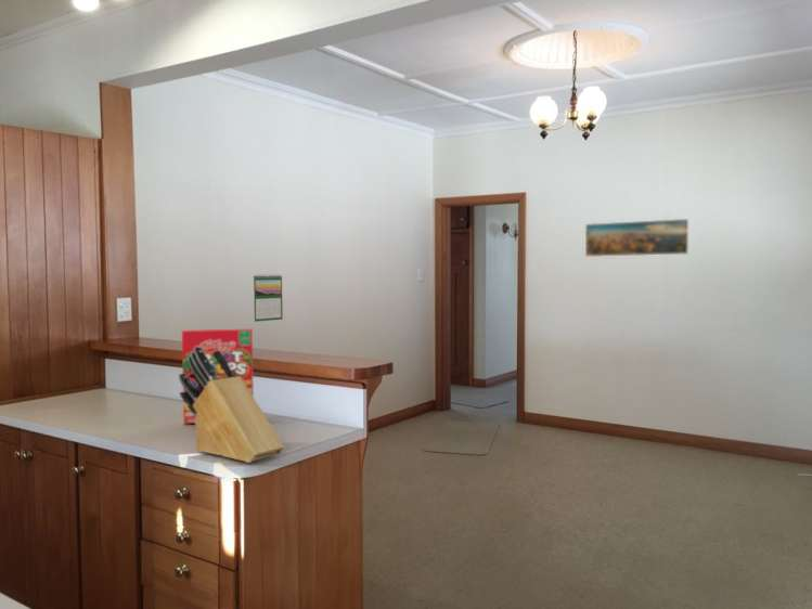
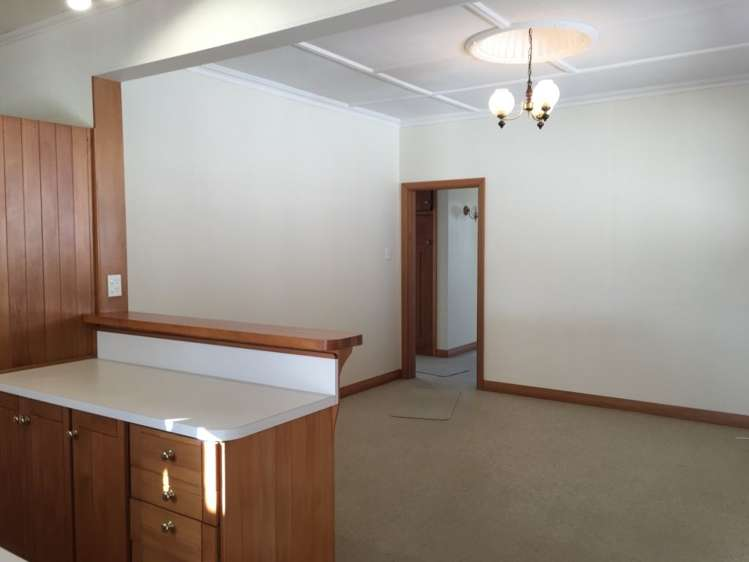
- calendar [253,273,284,323]
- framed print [584,218,691,258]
- cereal box [181,328,255,425]
- knife block [178,346,285,464]
